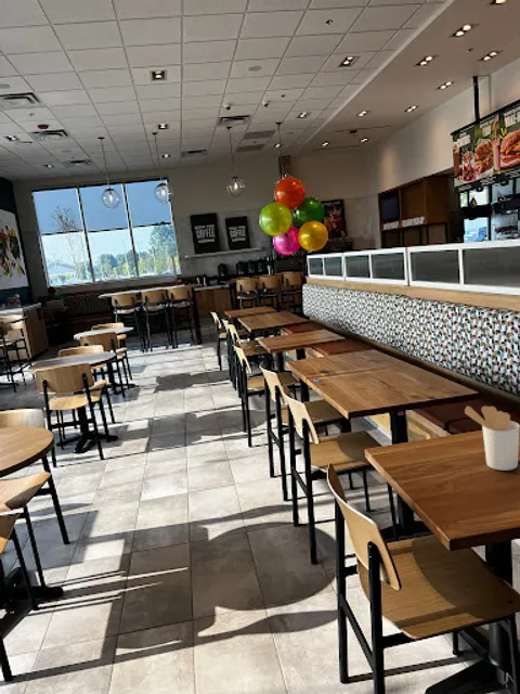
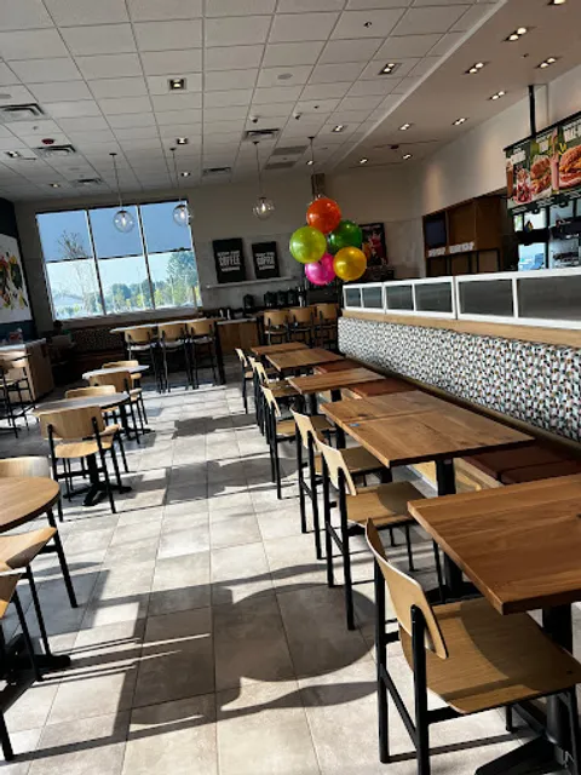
- utensil holder [464,404,520,472]
